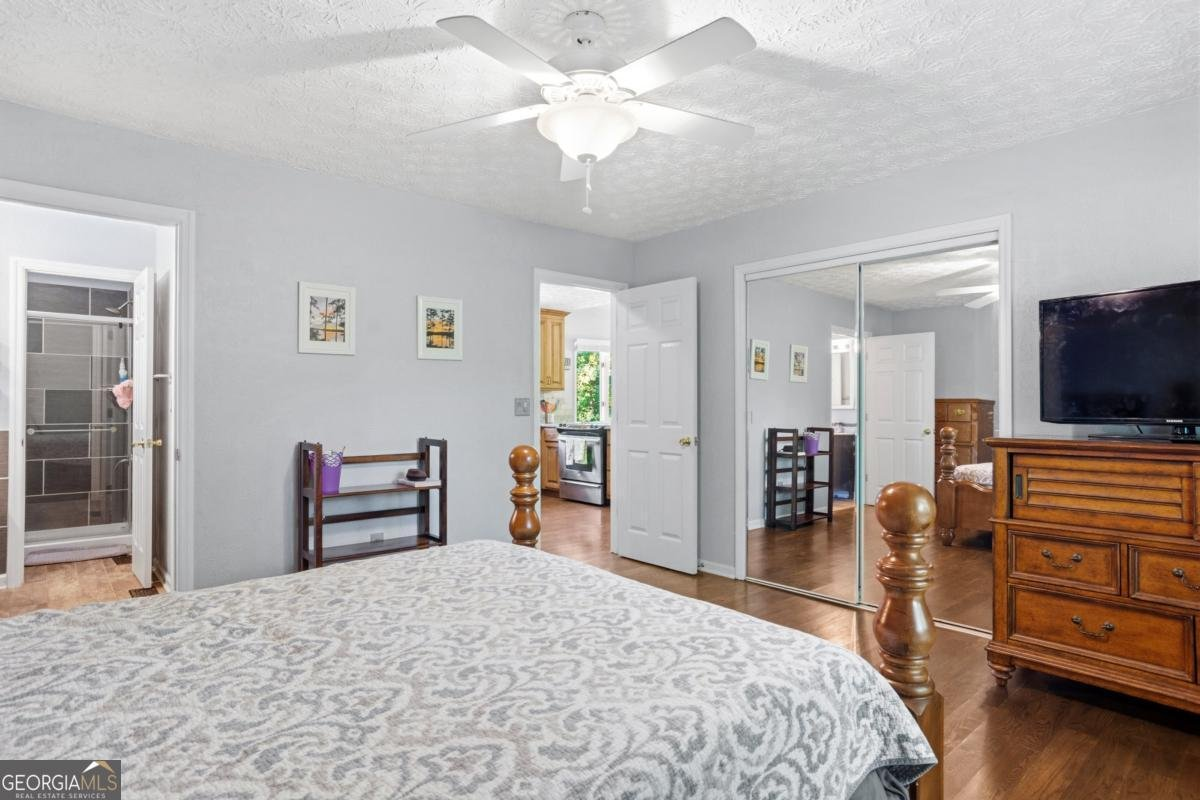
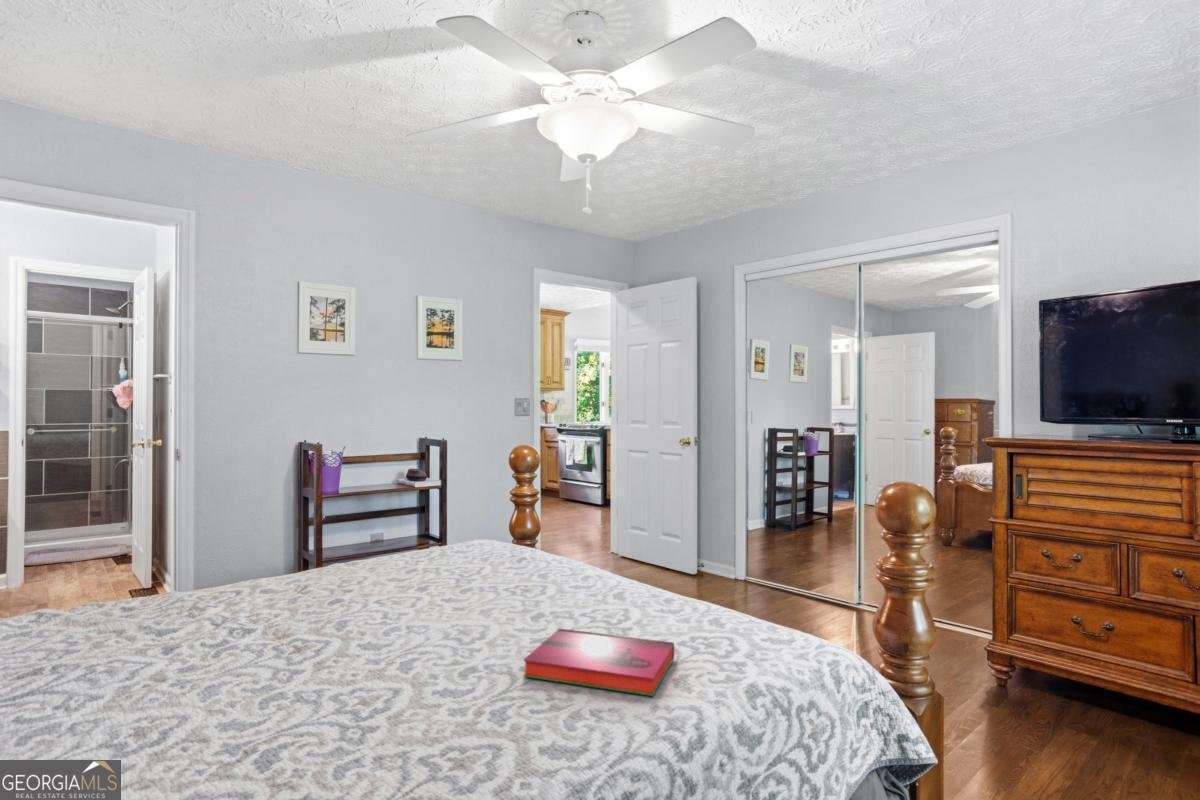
+ hardback book [522,627,675,697]
